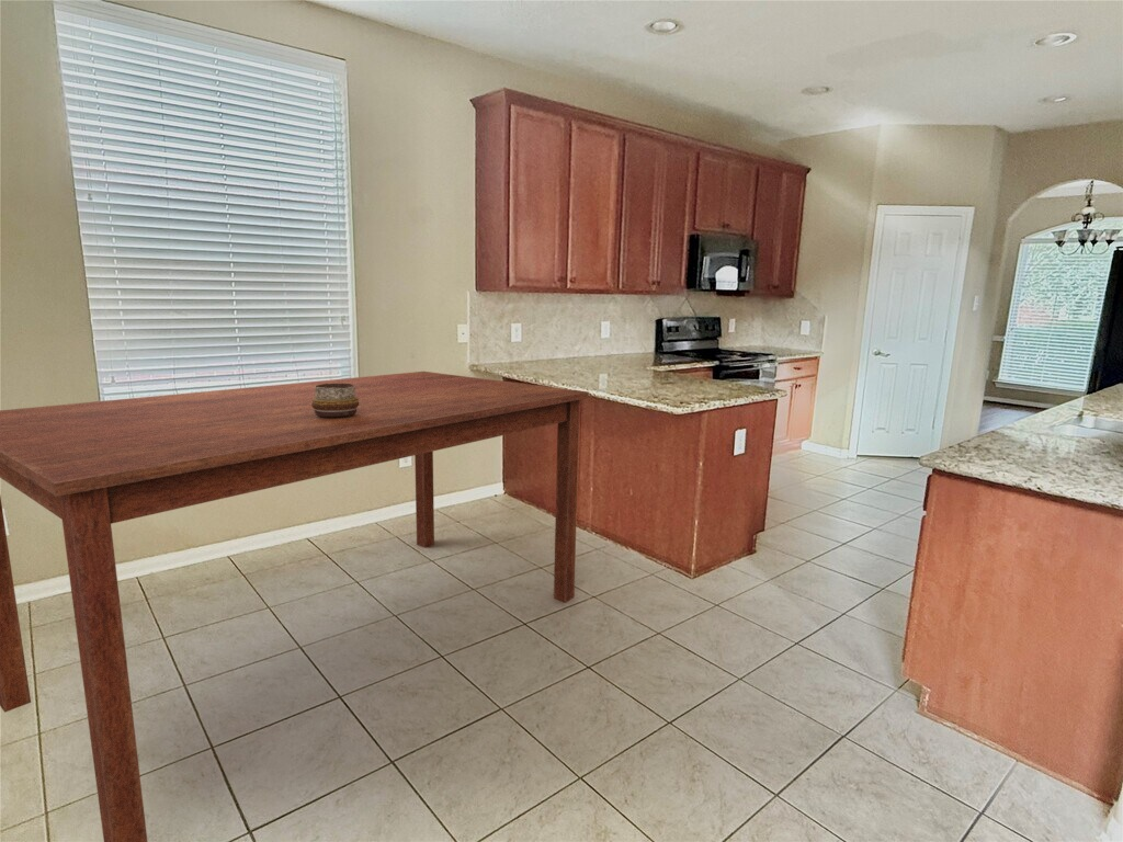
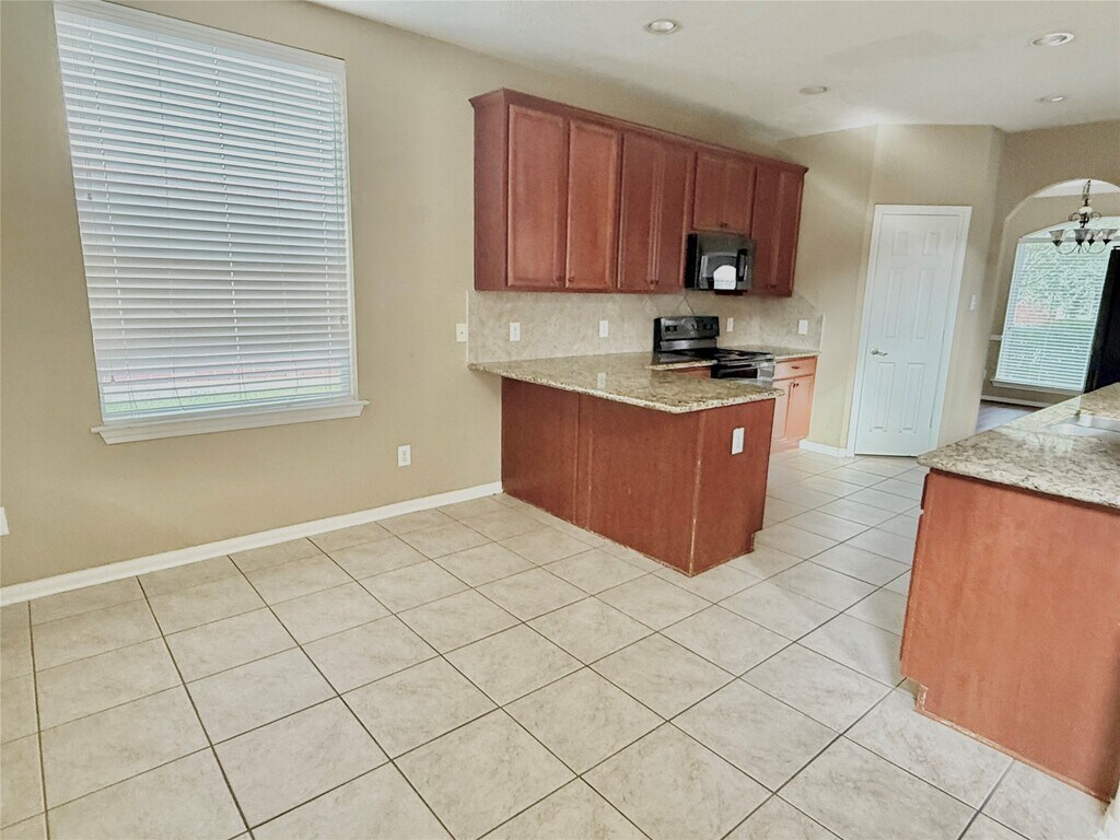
- decorative bowl [311,384,359,418]
- dining table [0,371,590,842]
